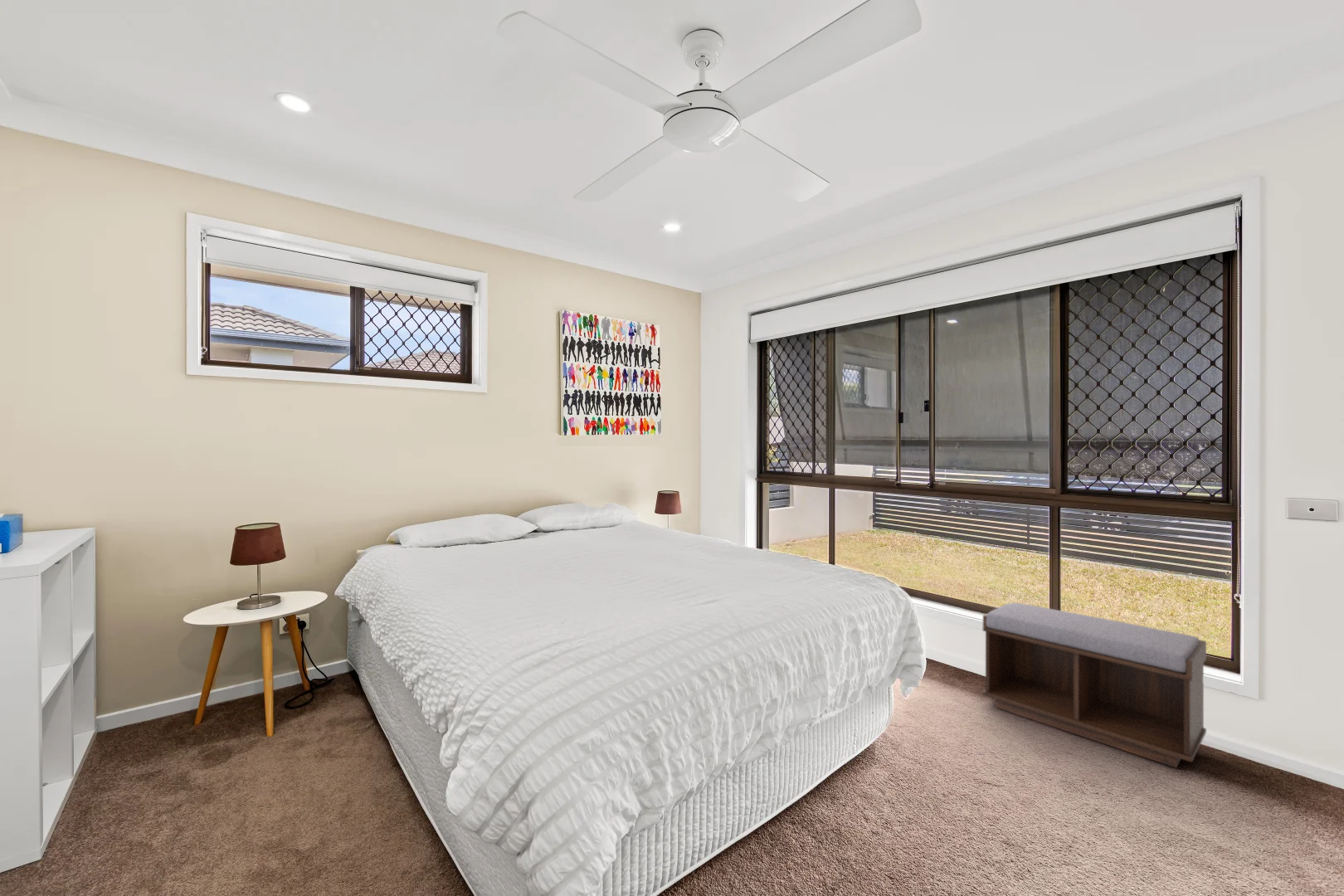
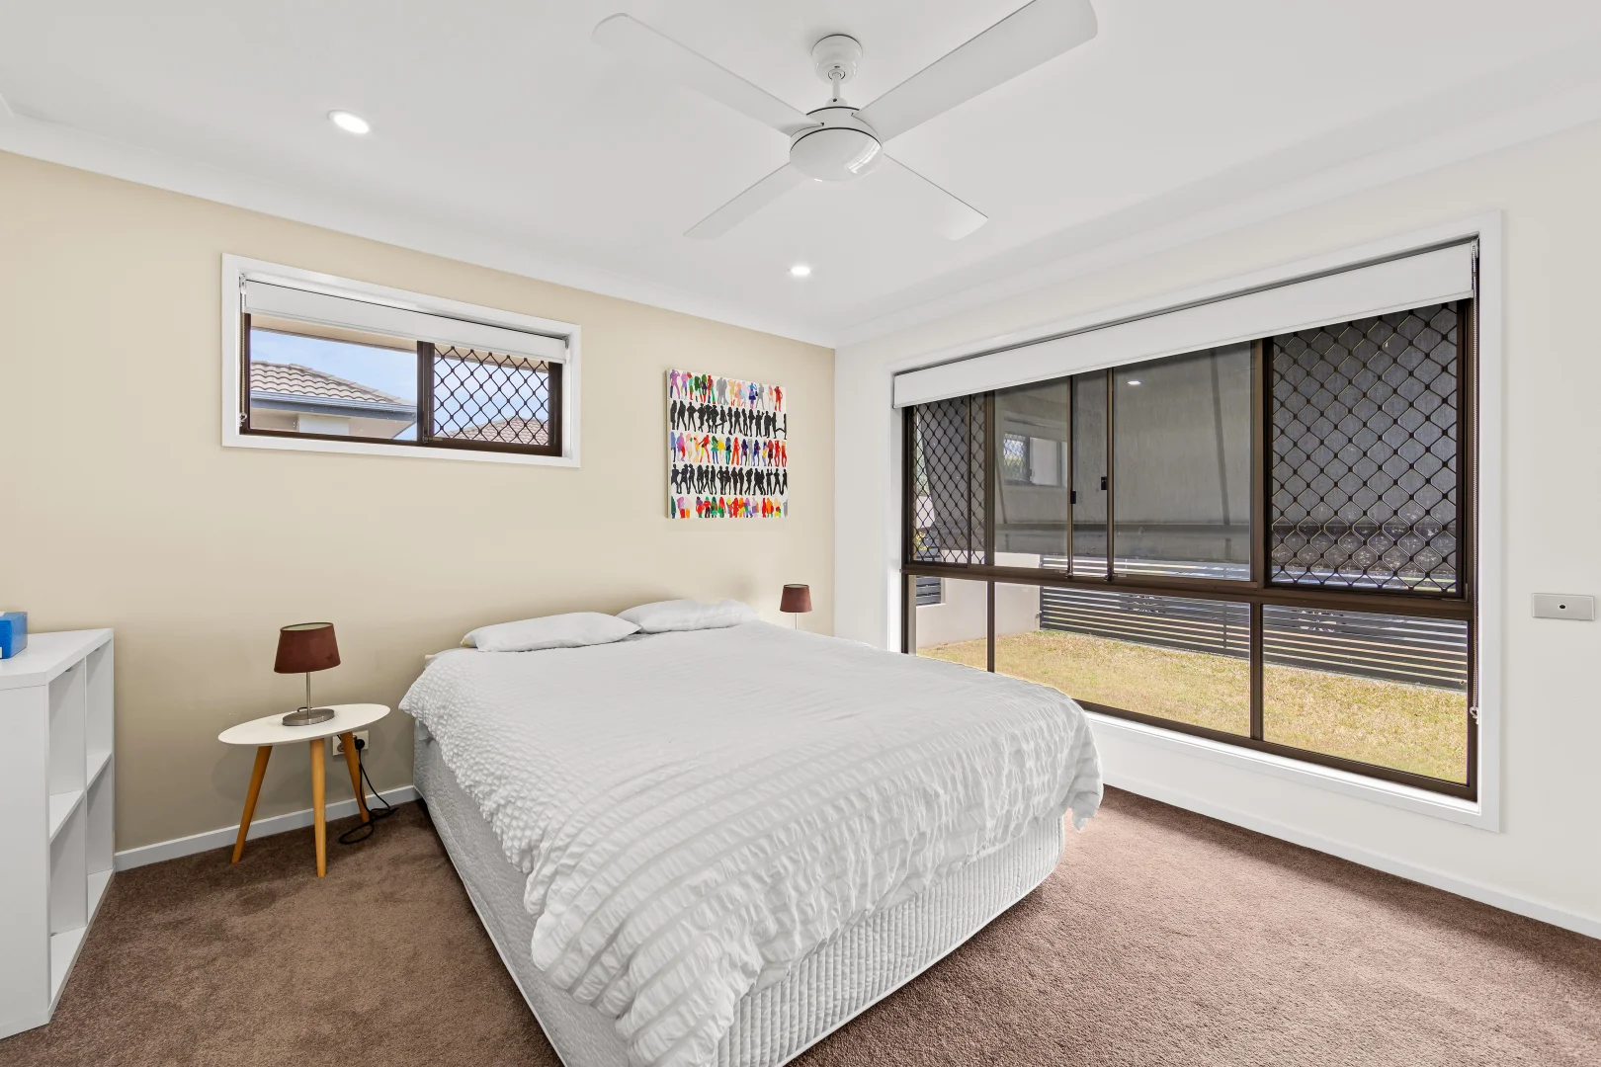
- bench [981,601,1207,769]
